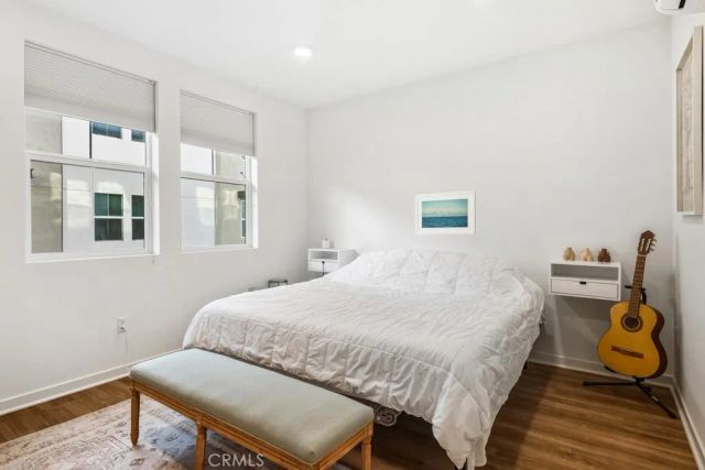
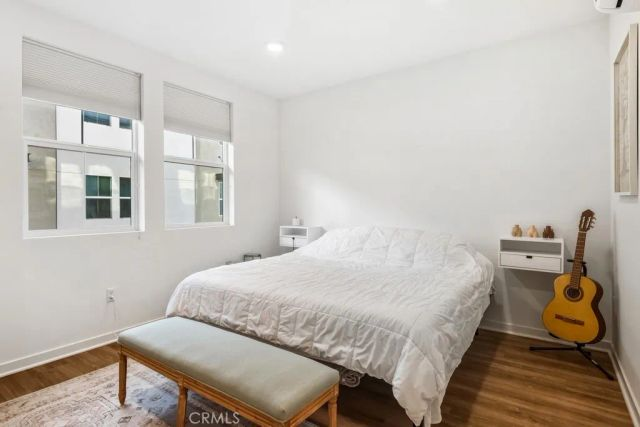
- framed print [414,189,477,236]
